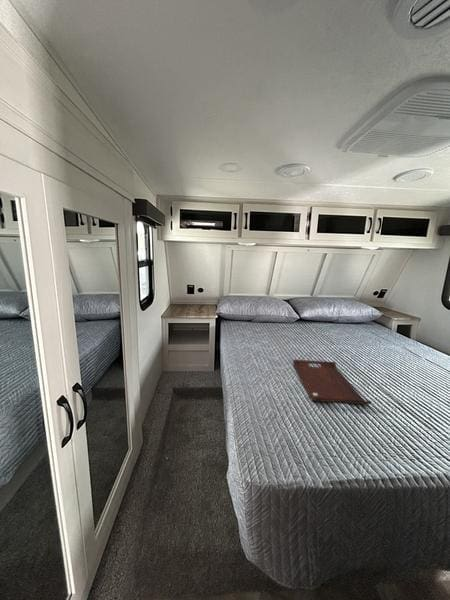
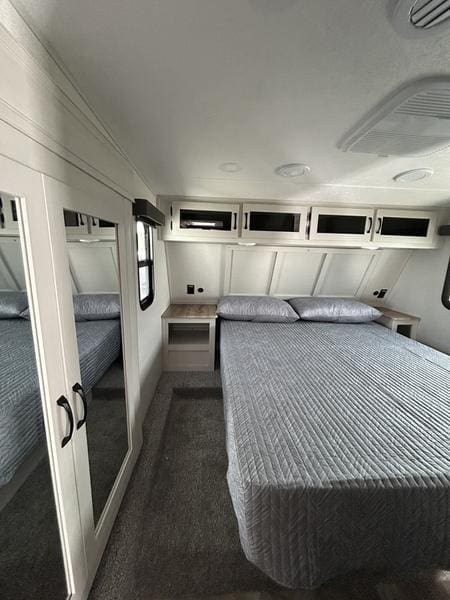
- serving tray [292,359,372,405]
